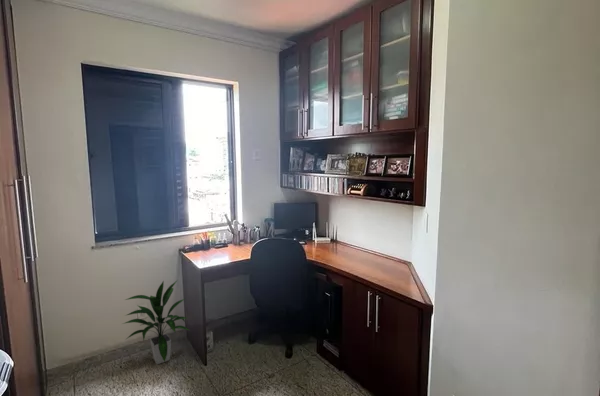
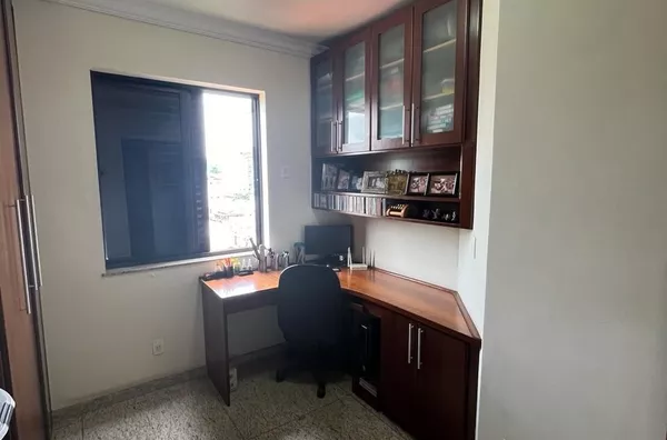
- indoor plant [122,280,190,365]
